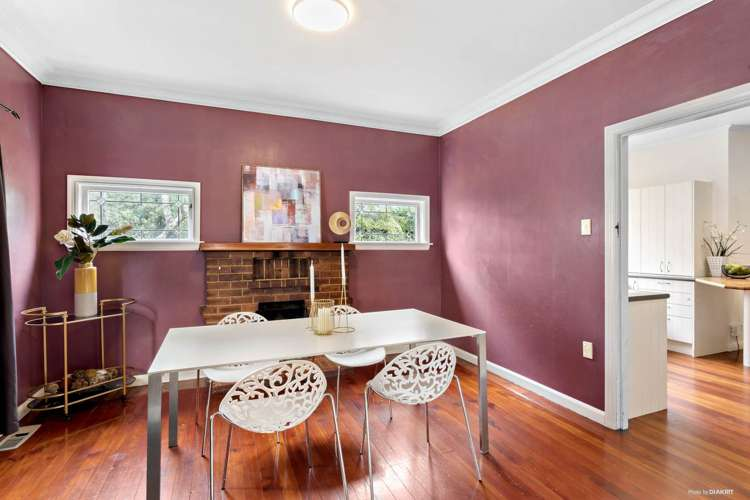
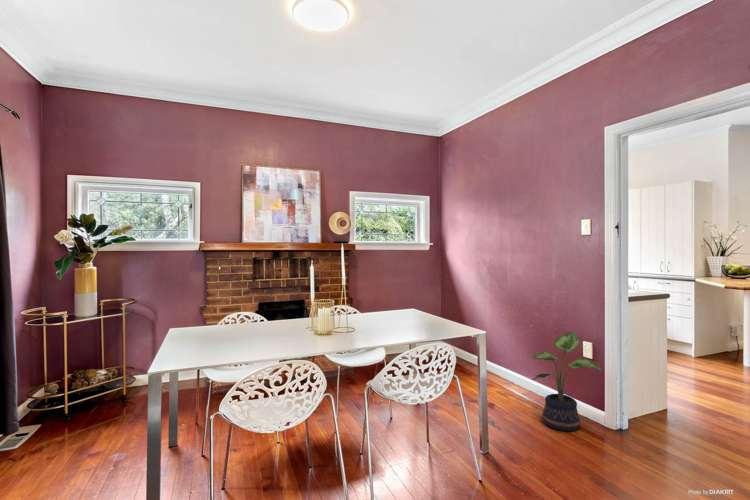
+ potted plant [530,331,602,432]
